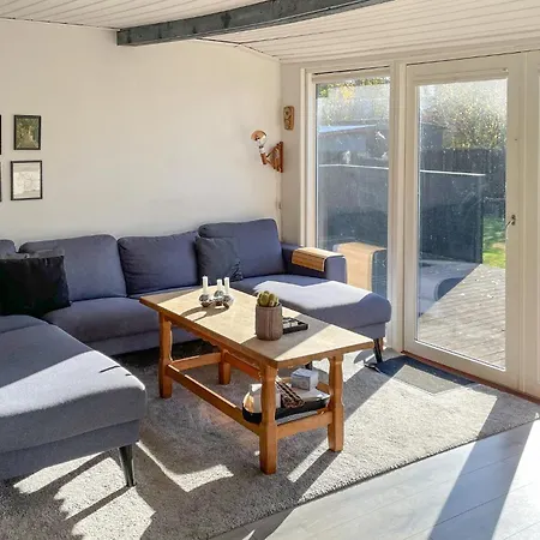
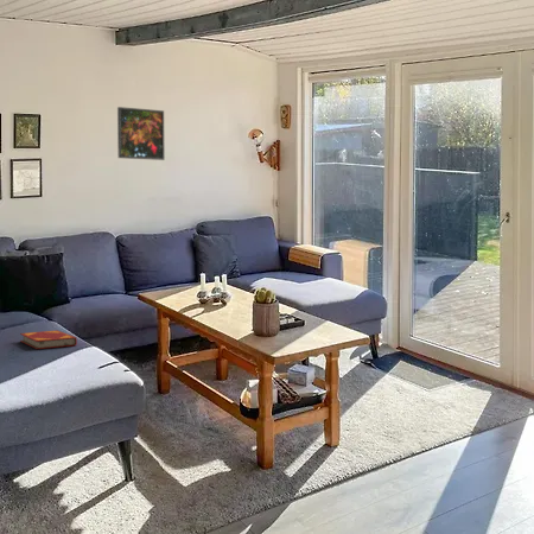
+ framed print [116,106,166,161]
+ hardback book [19,330,78,350]
